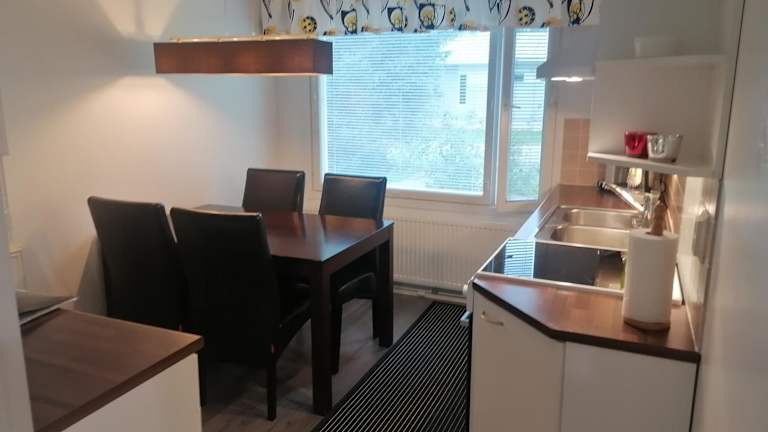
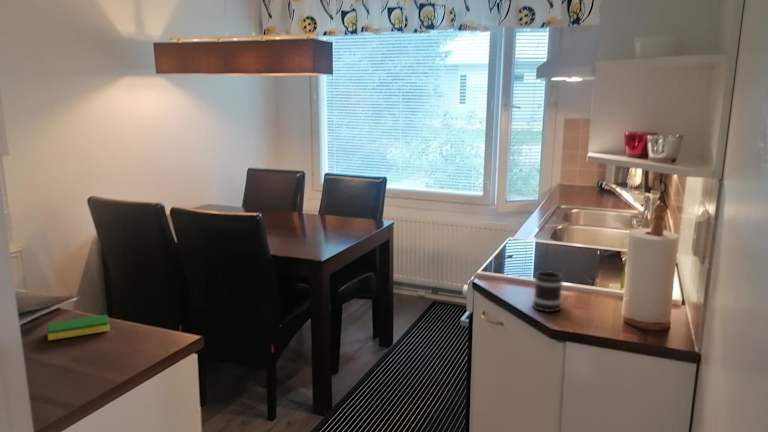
+ mug [531,270,564,313]
+ dish sponge [46,314,111,341]
